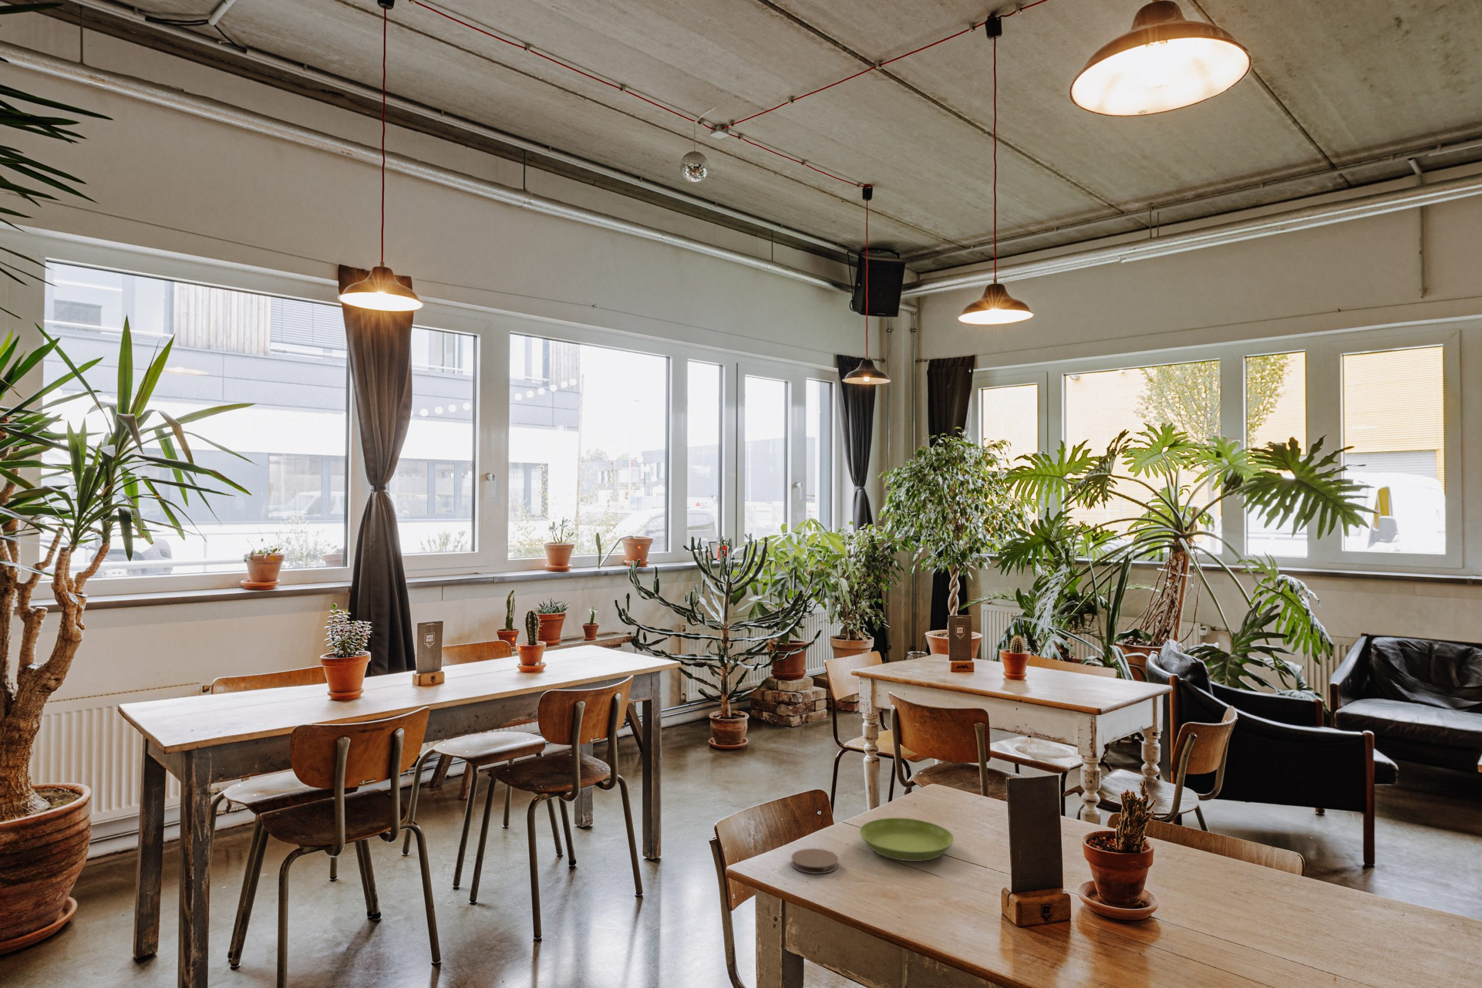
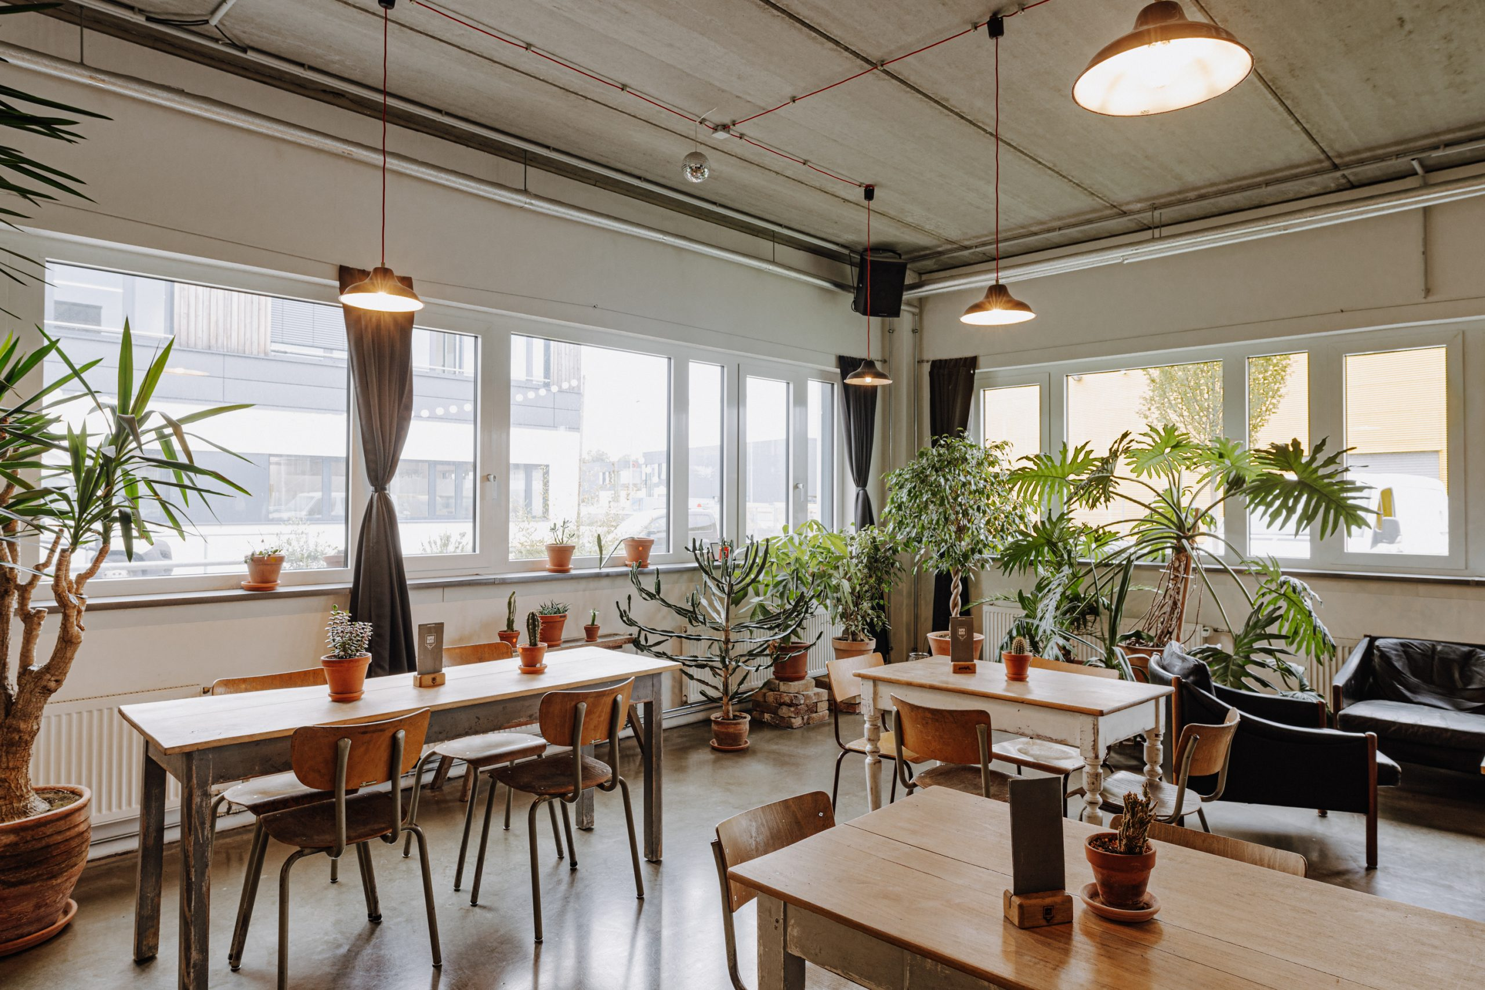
- coaster [791,848,839,874]
- saucer [859,817,955,862]
